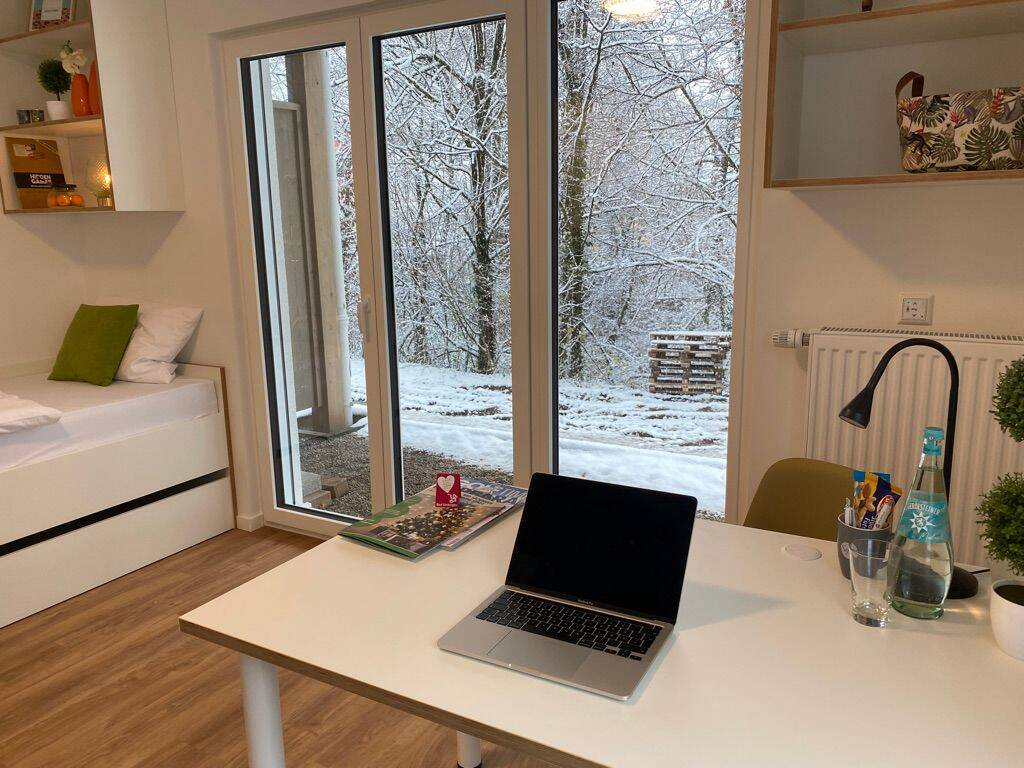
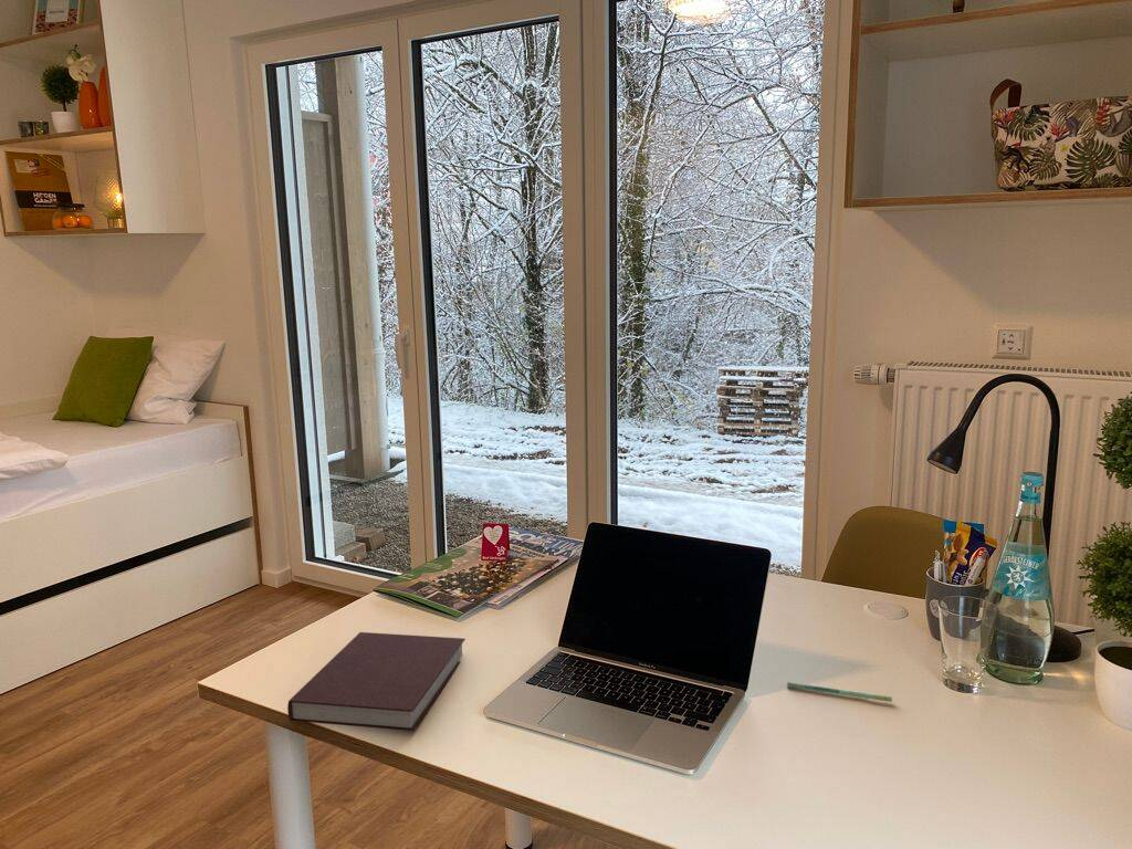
+ pen [786,681,893,703]
+ notebook [286,631,467,732]
